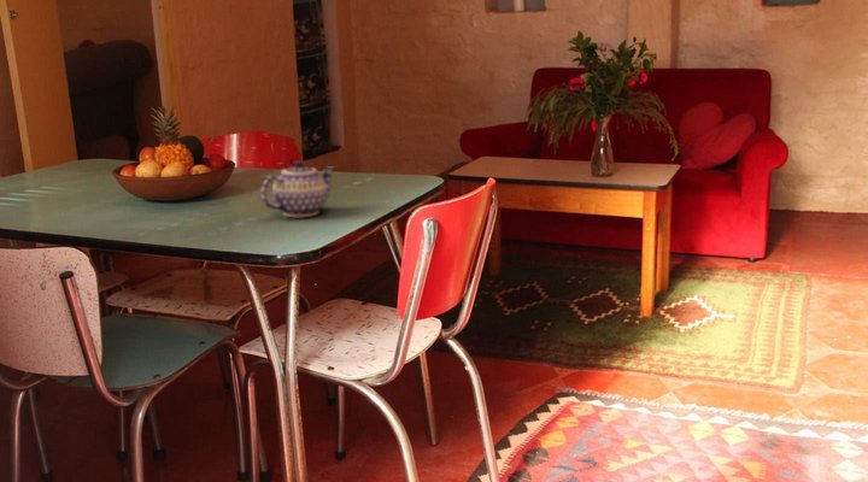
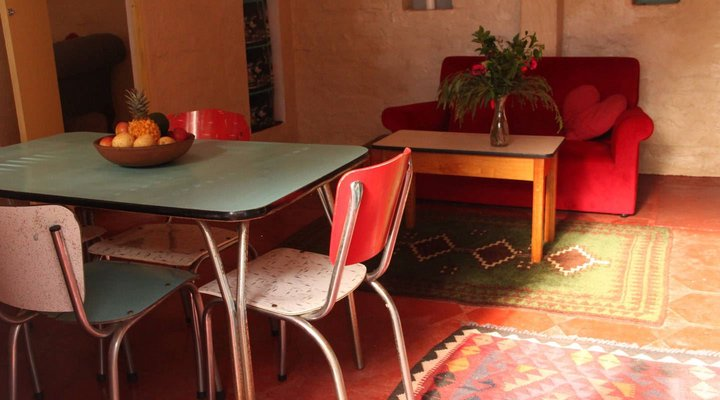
- teapot [259,159,336,218]
